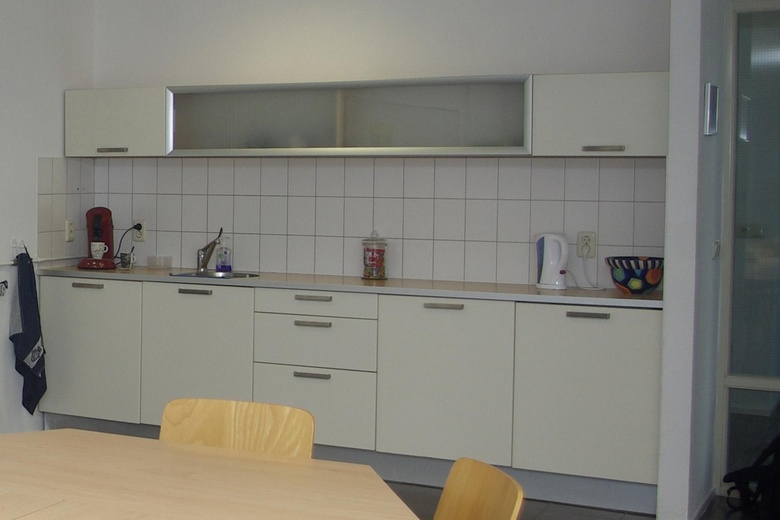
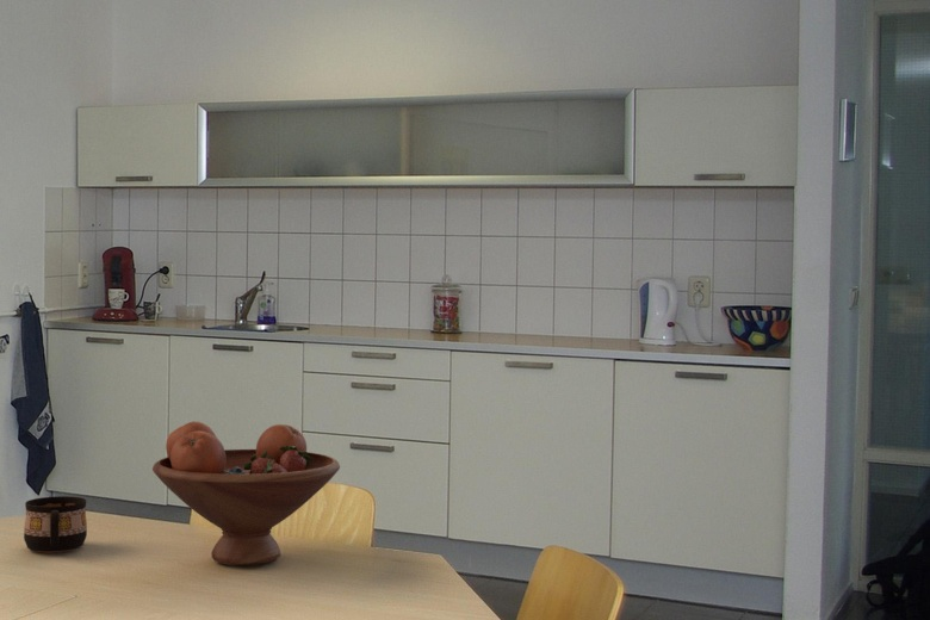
+ fruit bowl [151,421,341,566]
+ cup [23,495,88,553]
